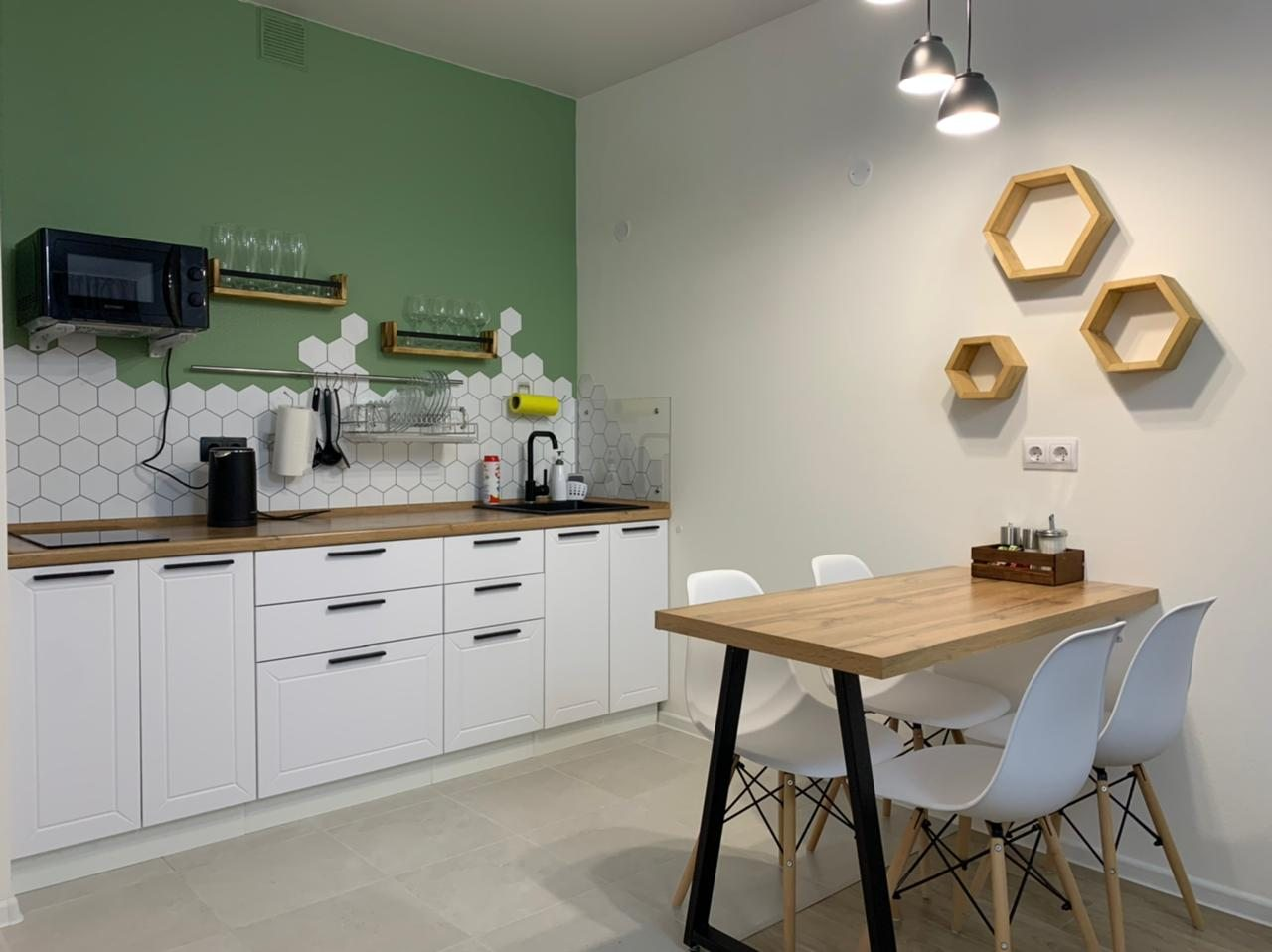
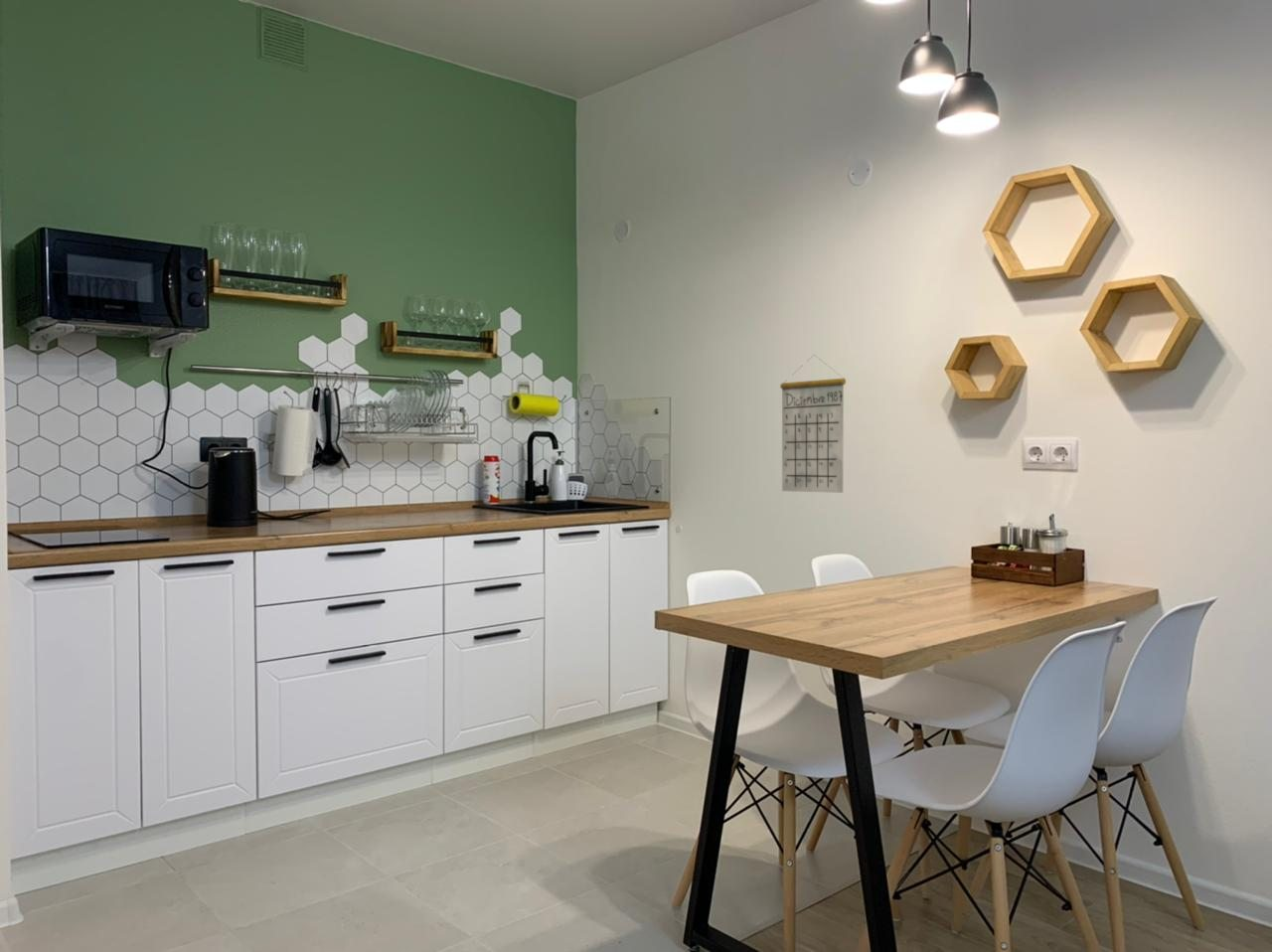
+ calendar [779,354,847,494]
